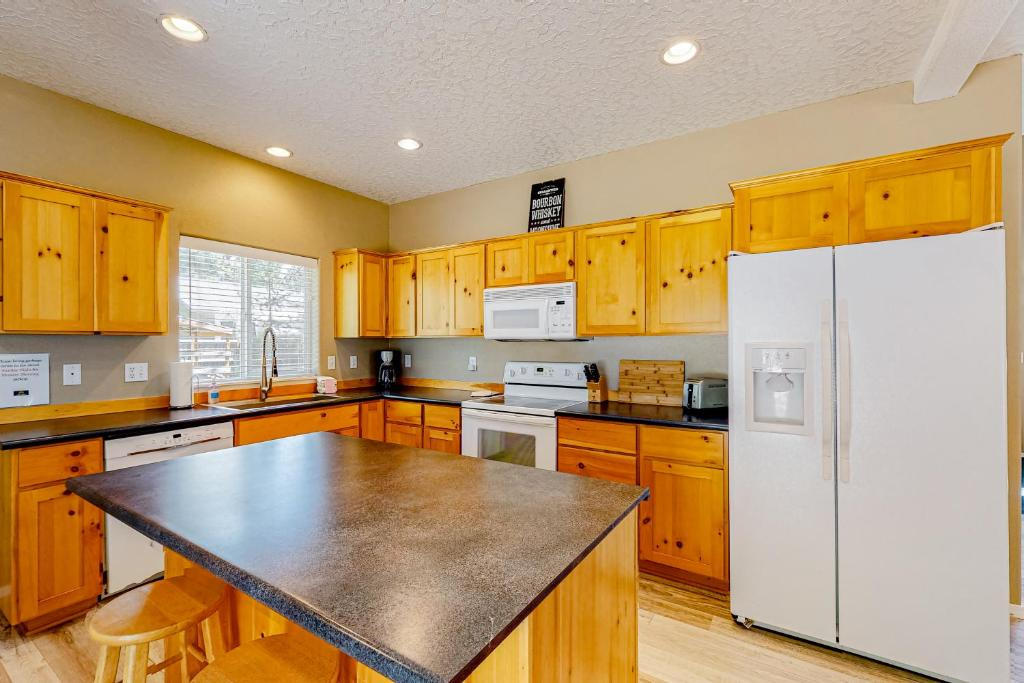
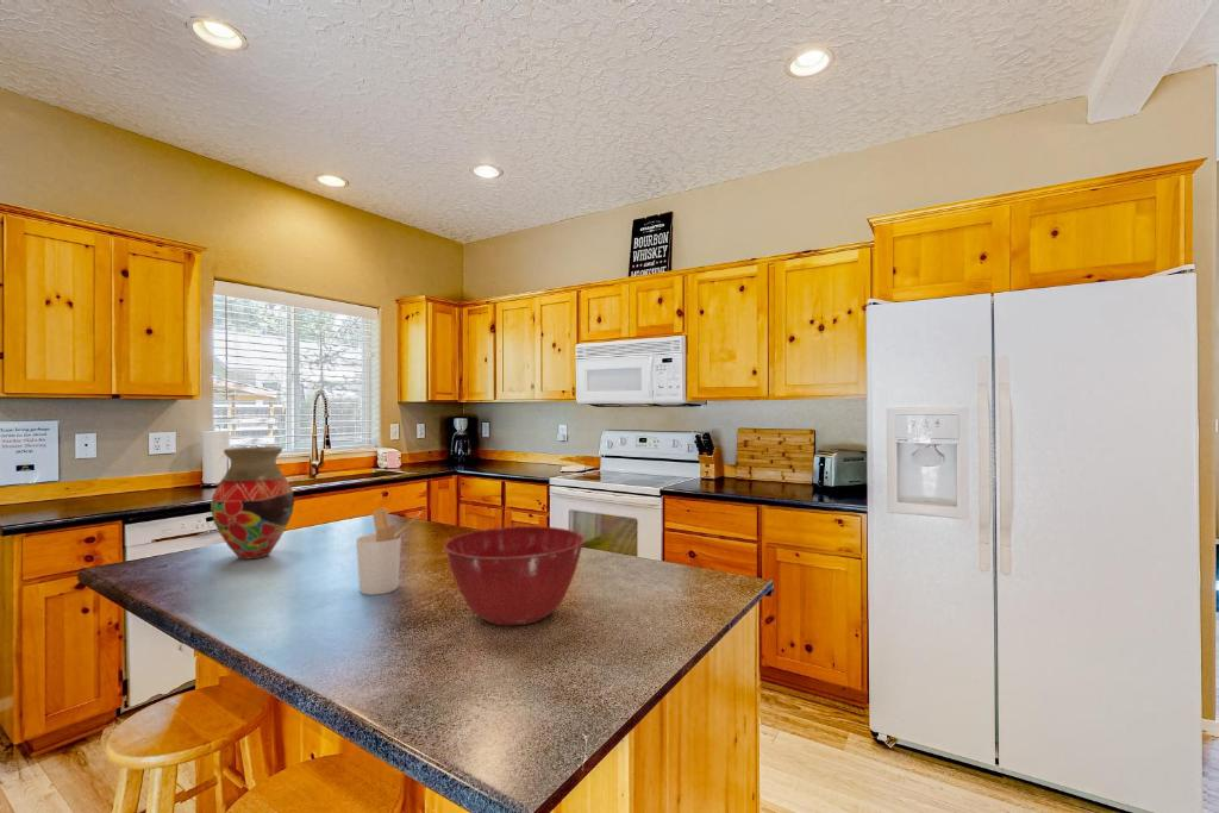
+ utensil holder [355,507,423,596]
+ vase [210,445,295,561]
+ mixing bowl [443,525,586,626]
